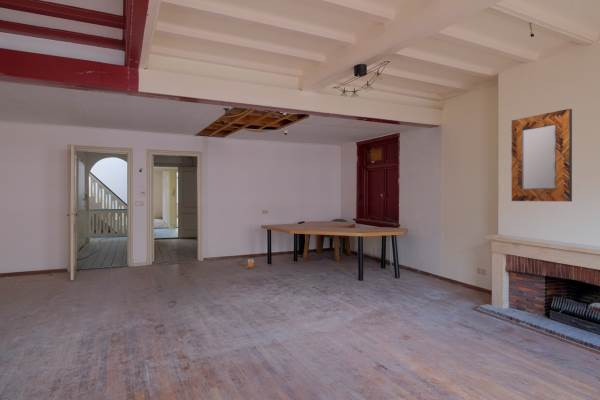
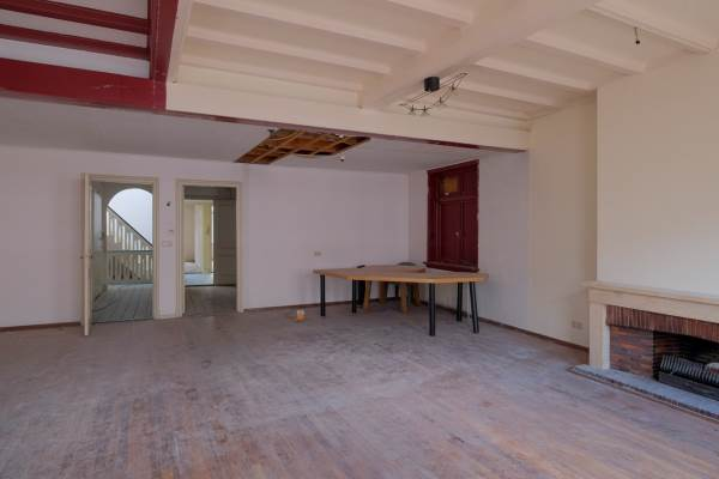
- home mirror [510,108,573,203]
